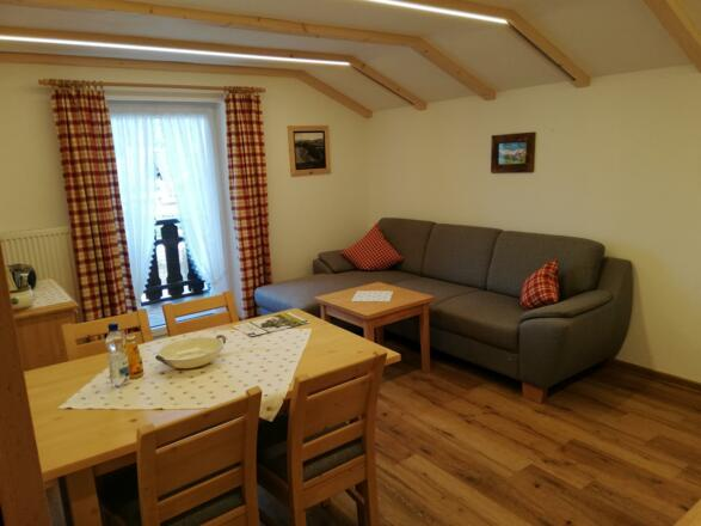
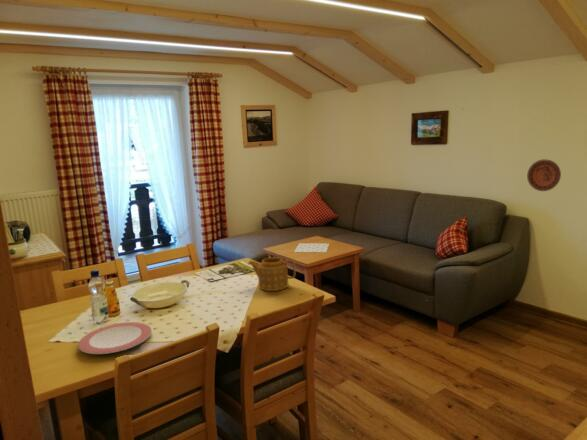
+ teapot [247,256,296,292]
+ decorative plate [526,158,562,192]
+ plate [77,321,153,355]
